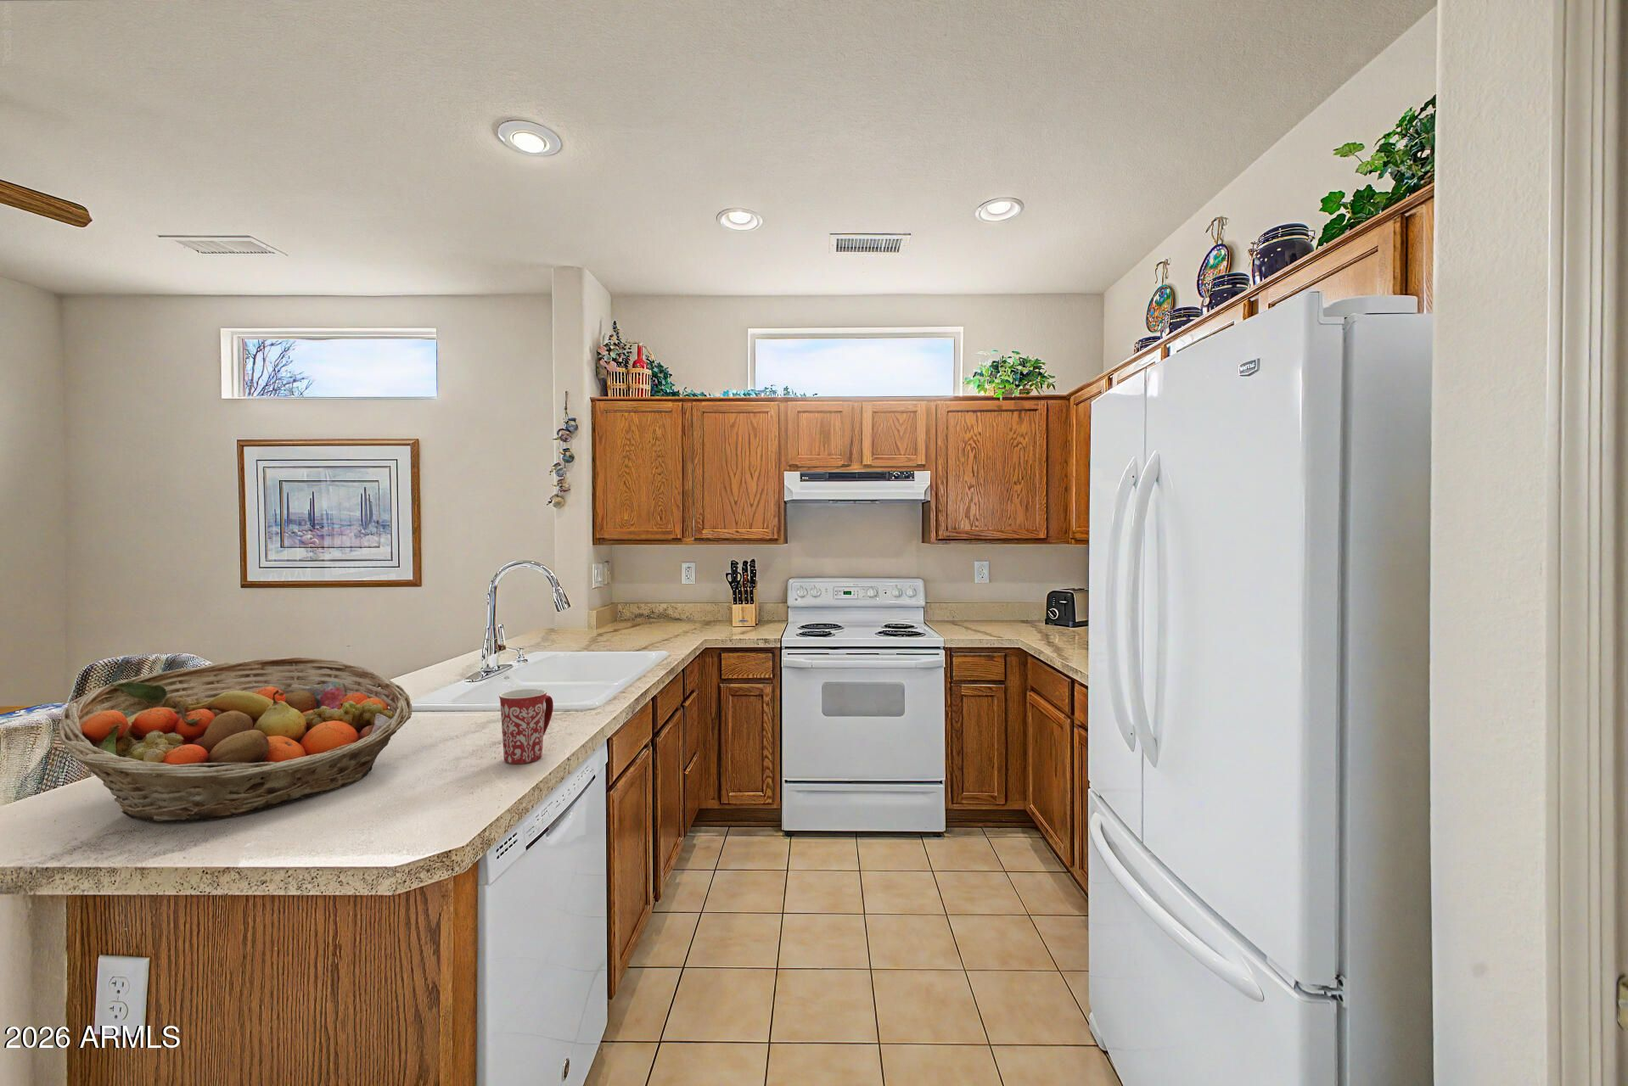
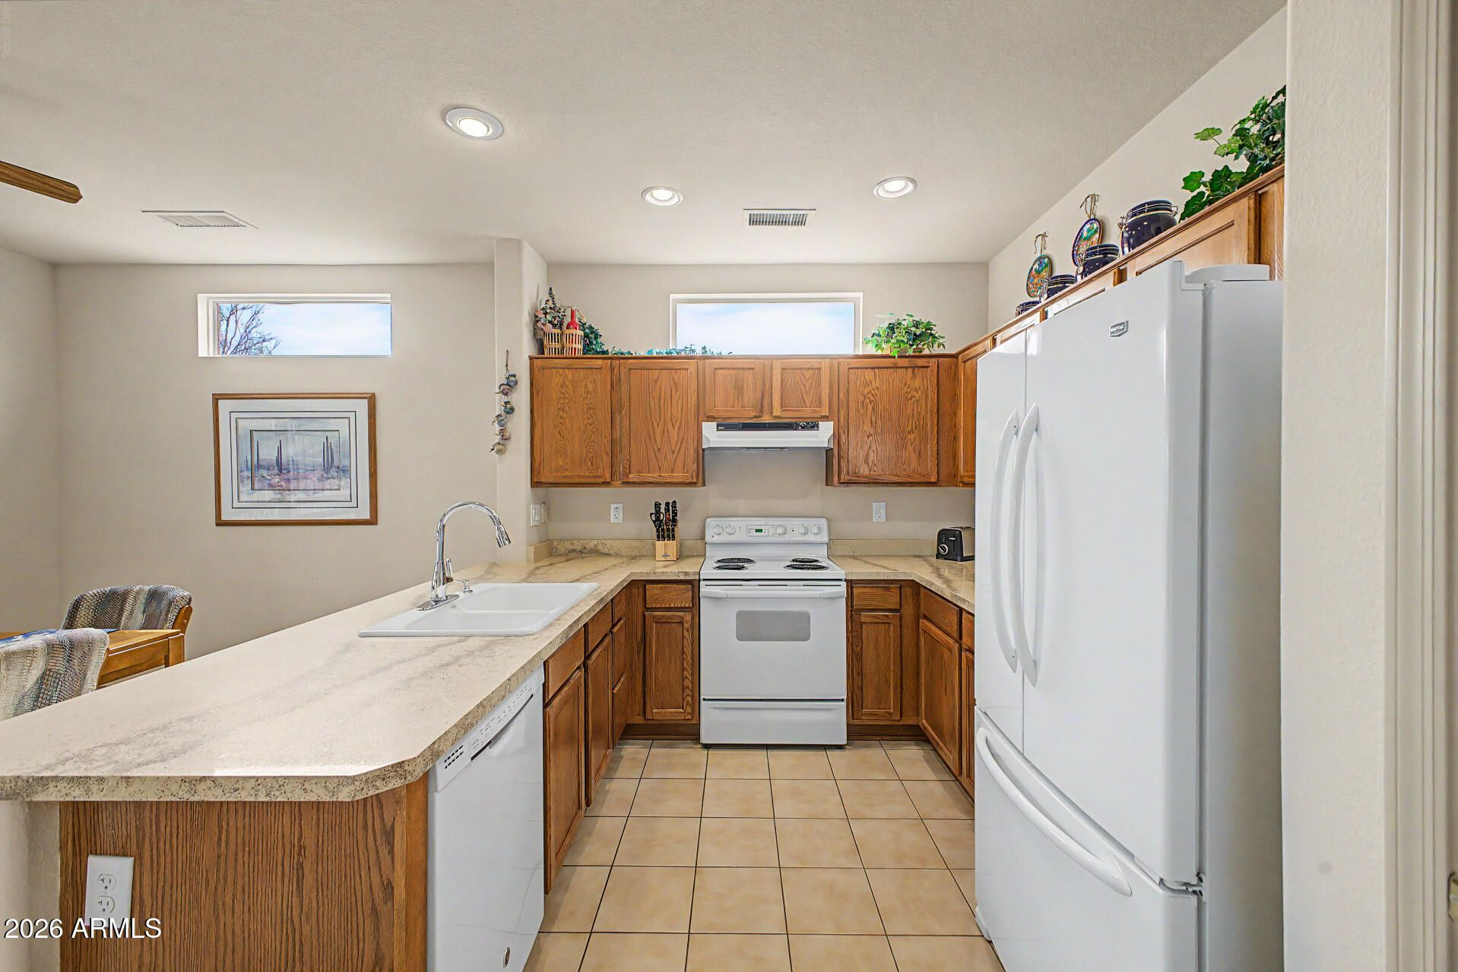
- mug [498,688,554,765]
- fruit basket [58,656,412,824]
